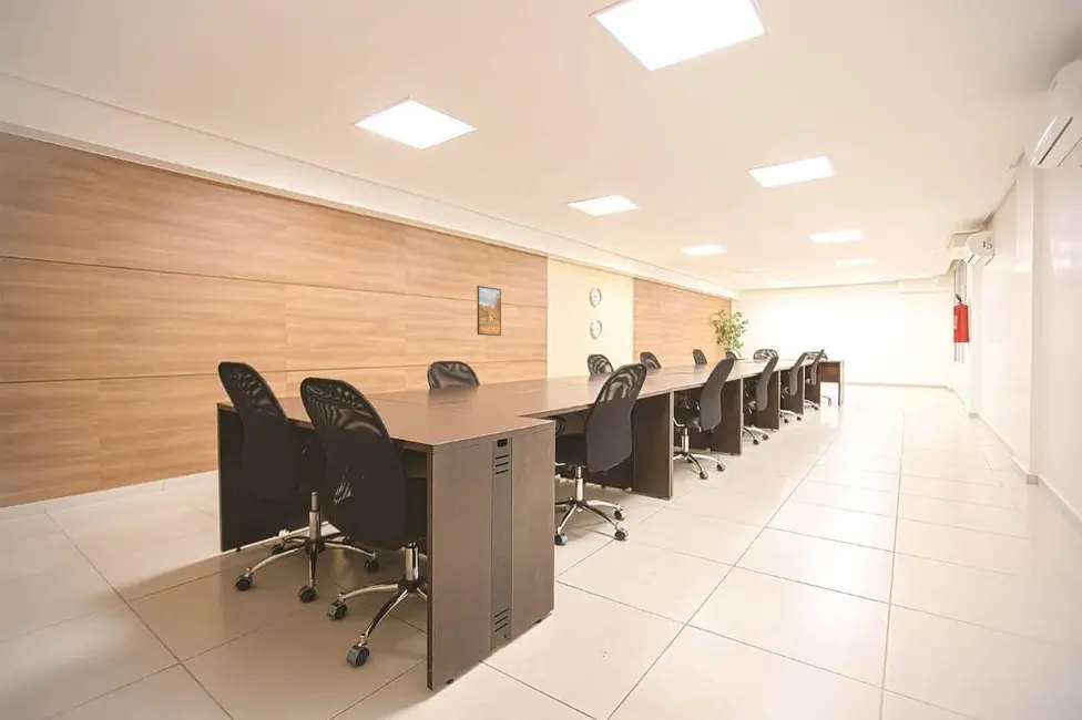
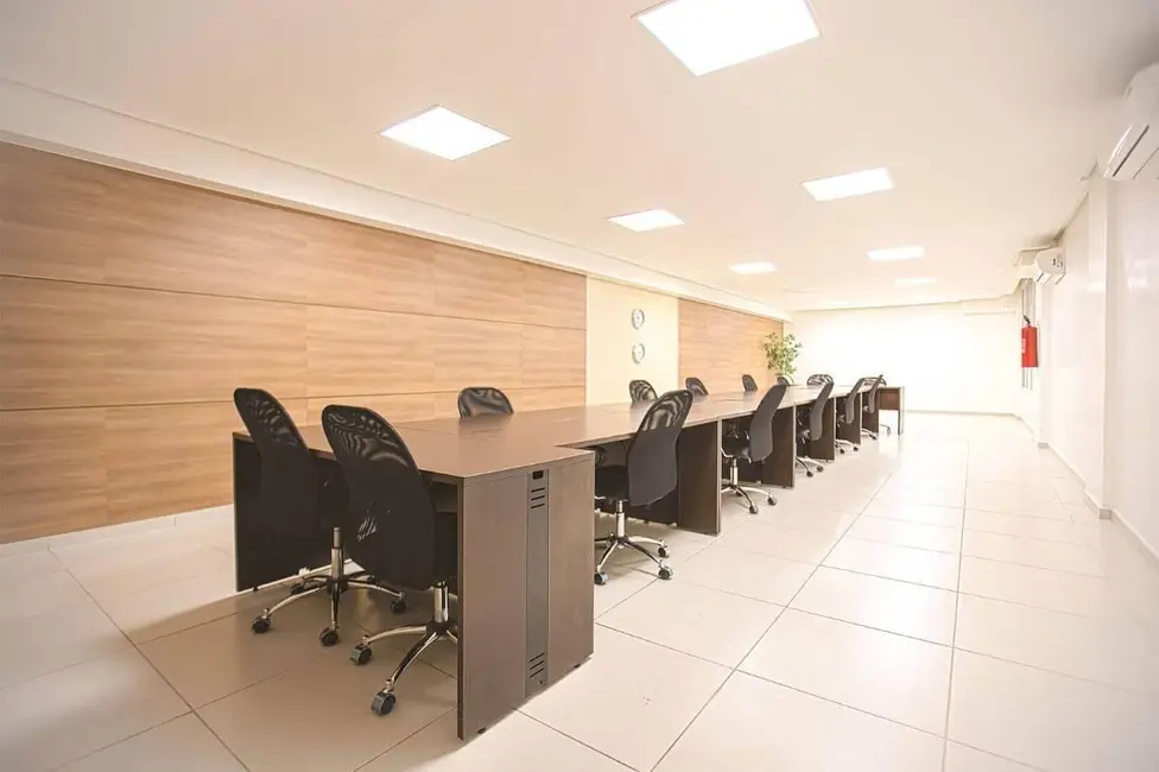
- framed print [476,285,502,337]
